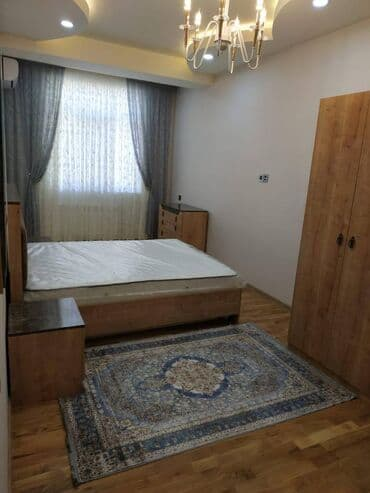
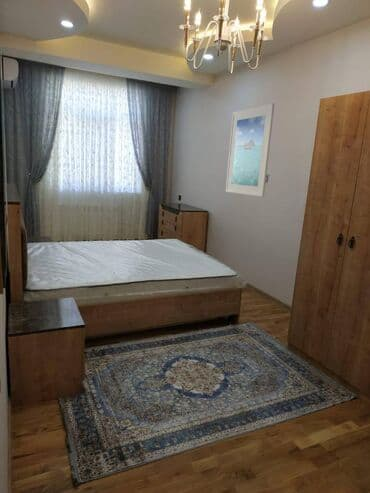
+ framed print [225,102,275,198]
